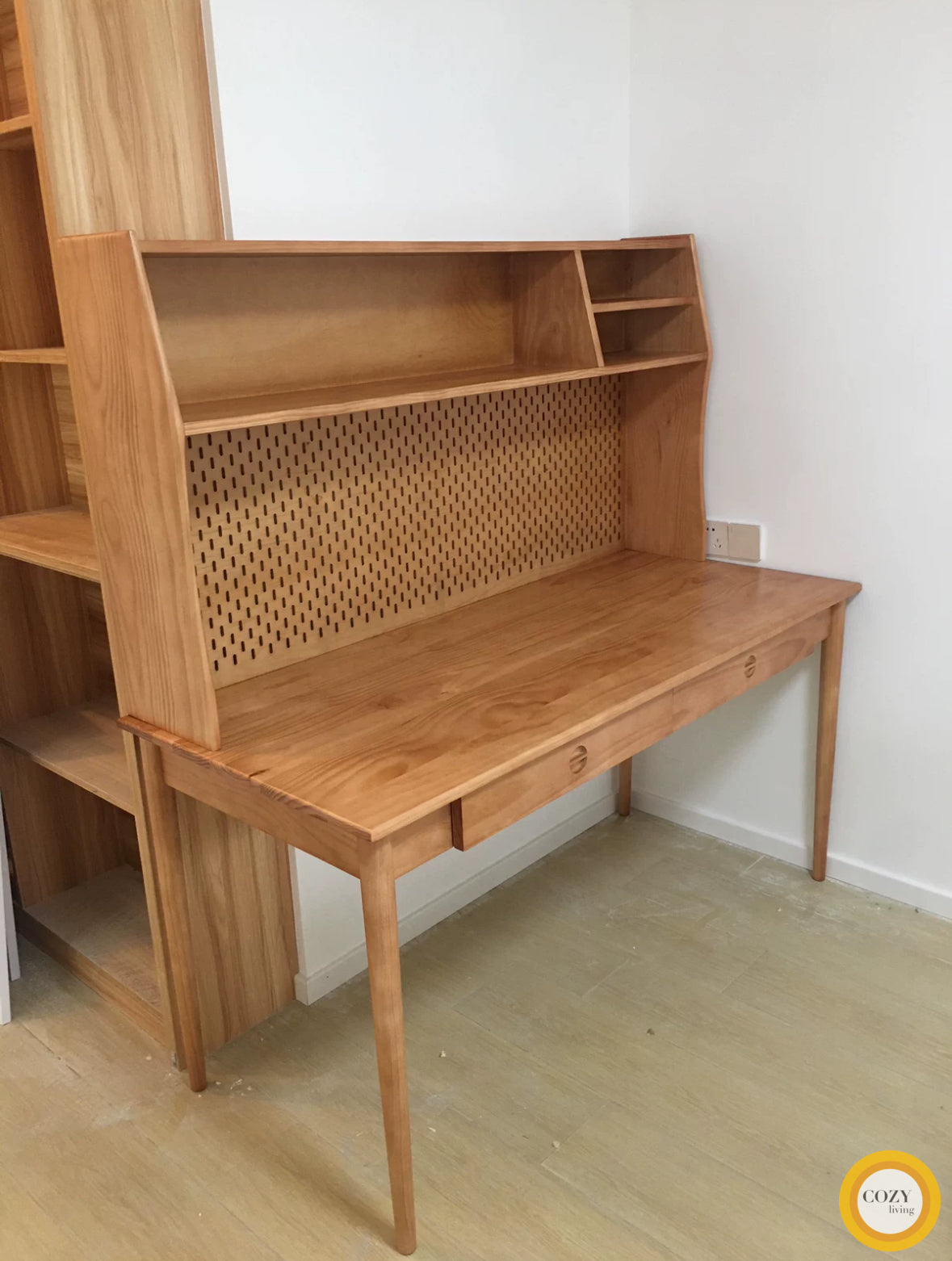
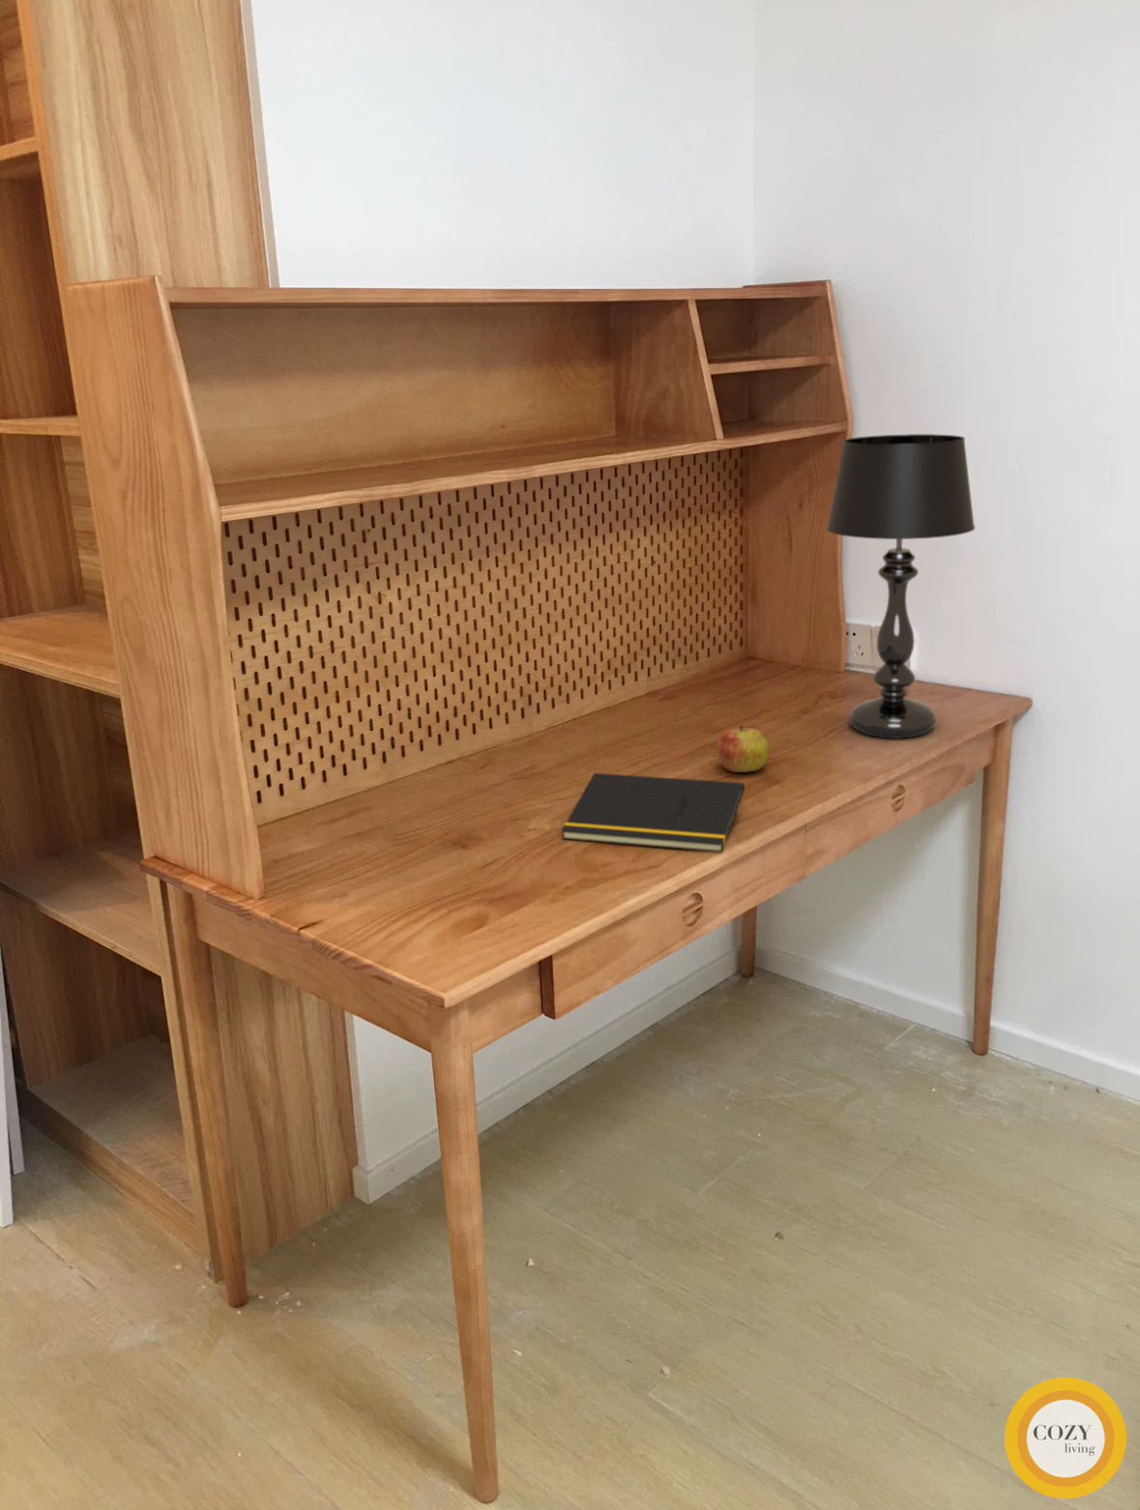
+ table lamp [826,433,976,740]
+ apple [716,724,771,774]
+ notepad [560,772,746,854]
